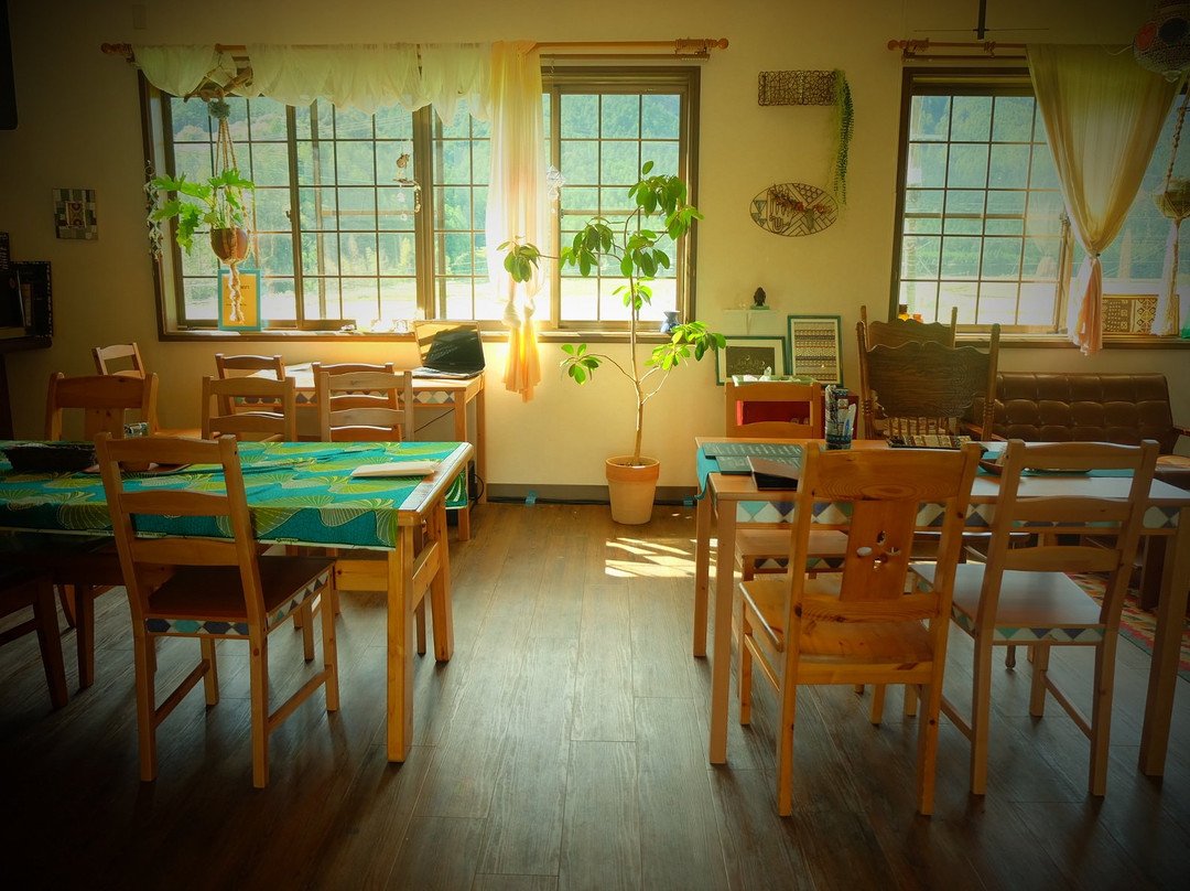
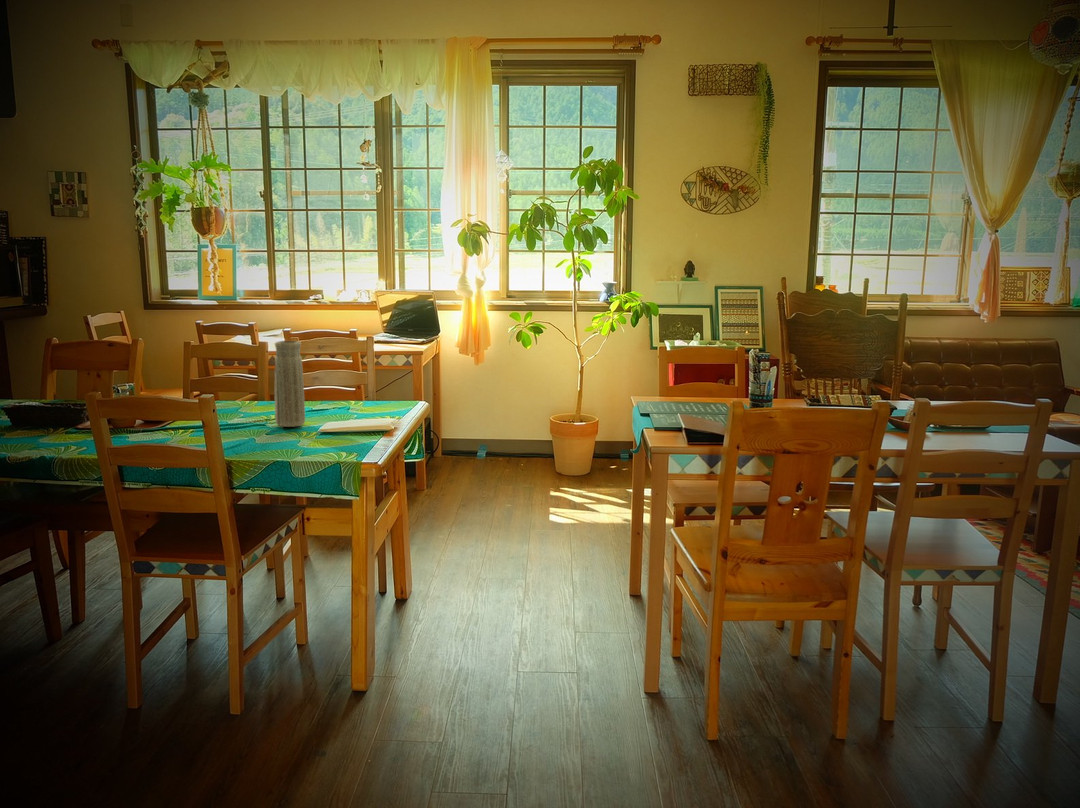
+ vase [274,340,306,428]
